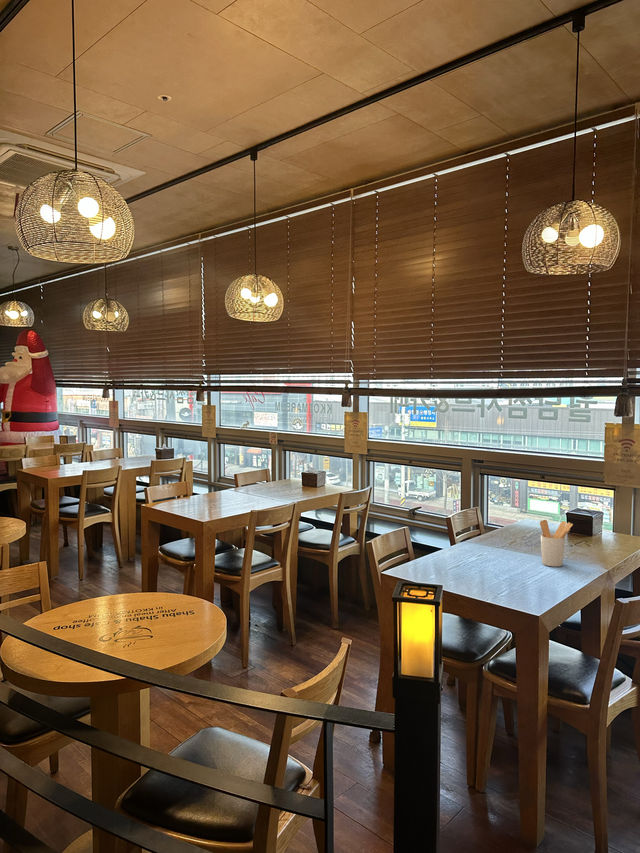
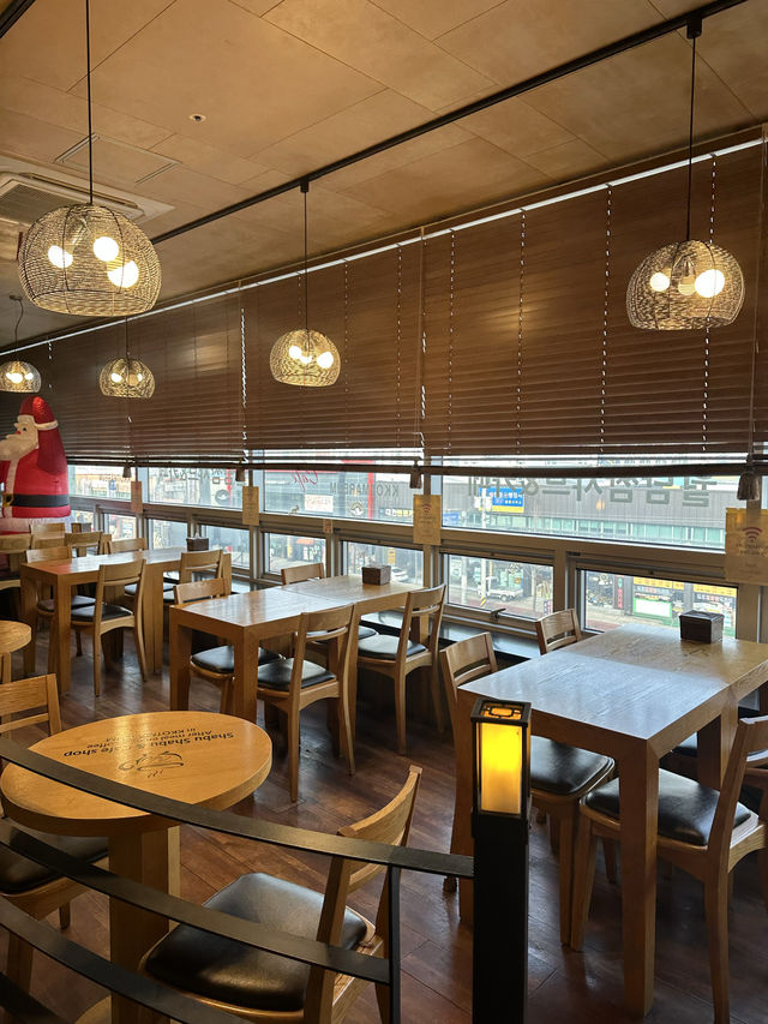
- utensil holder [539,519,574,567]
